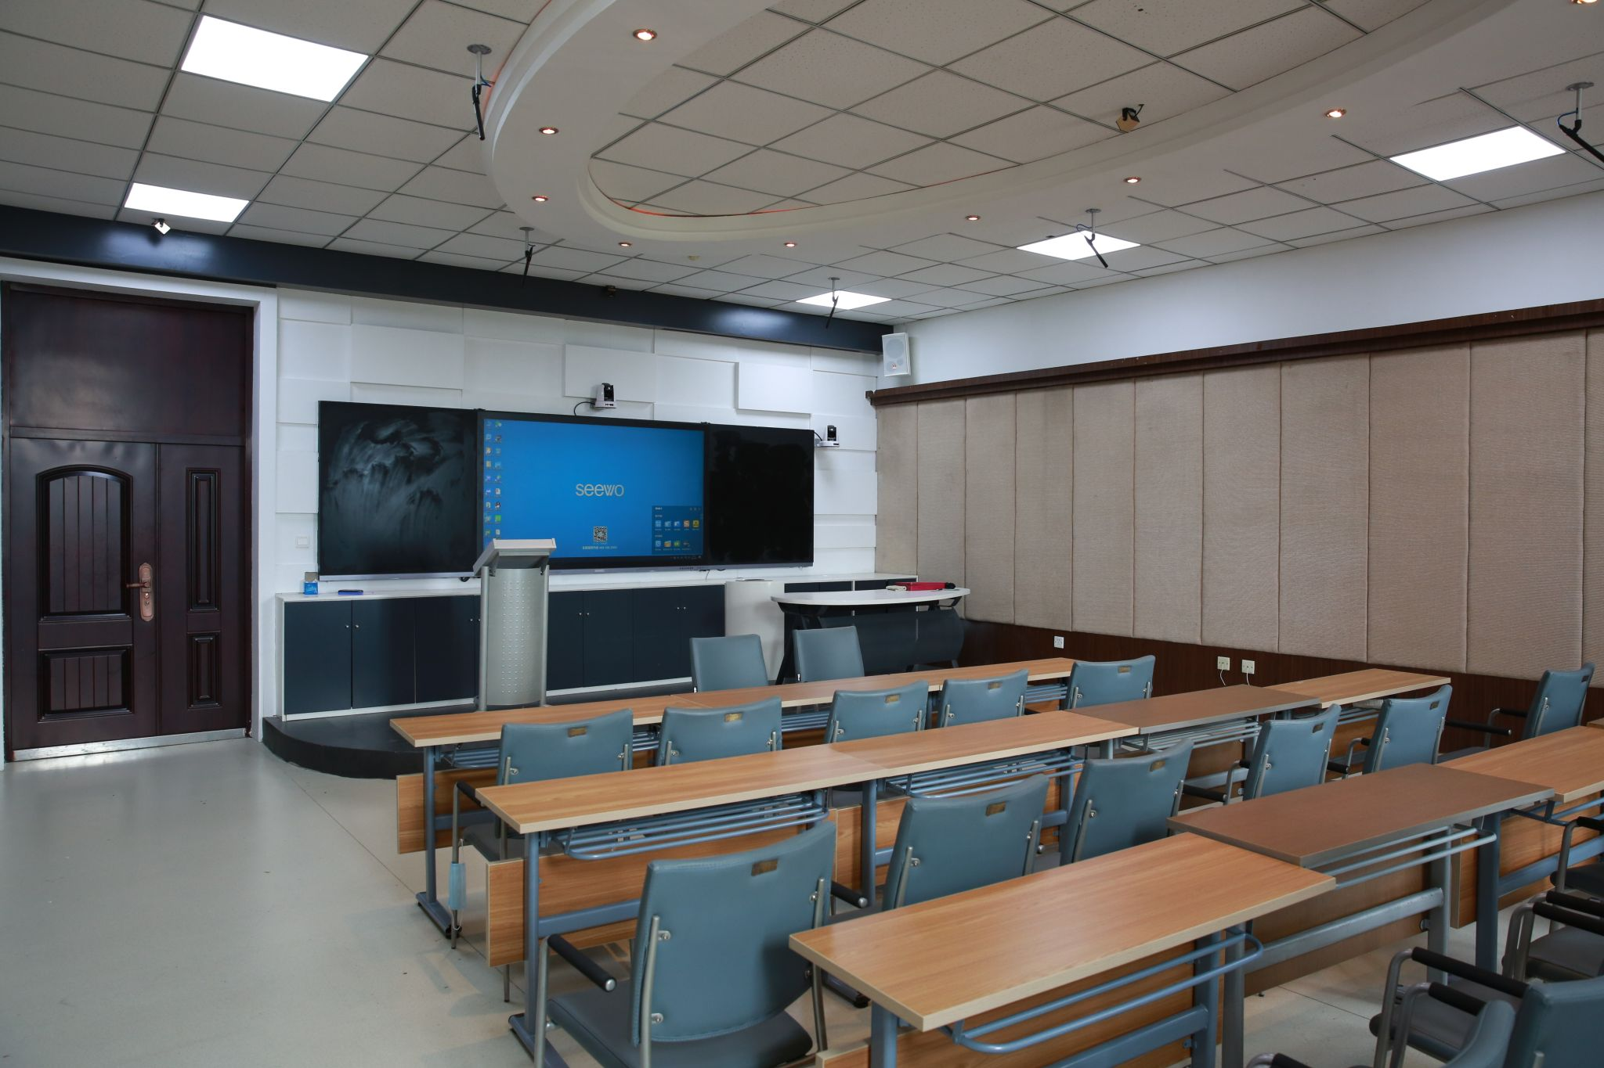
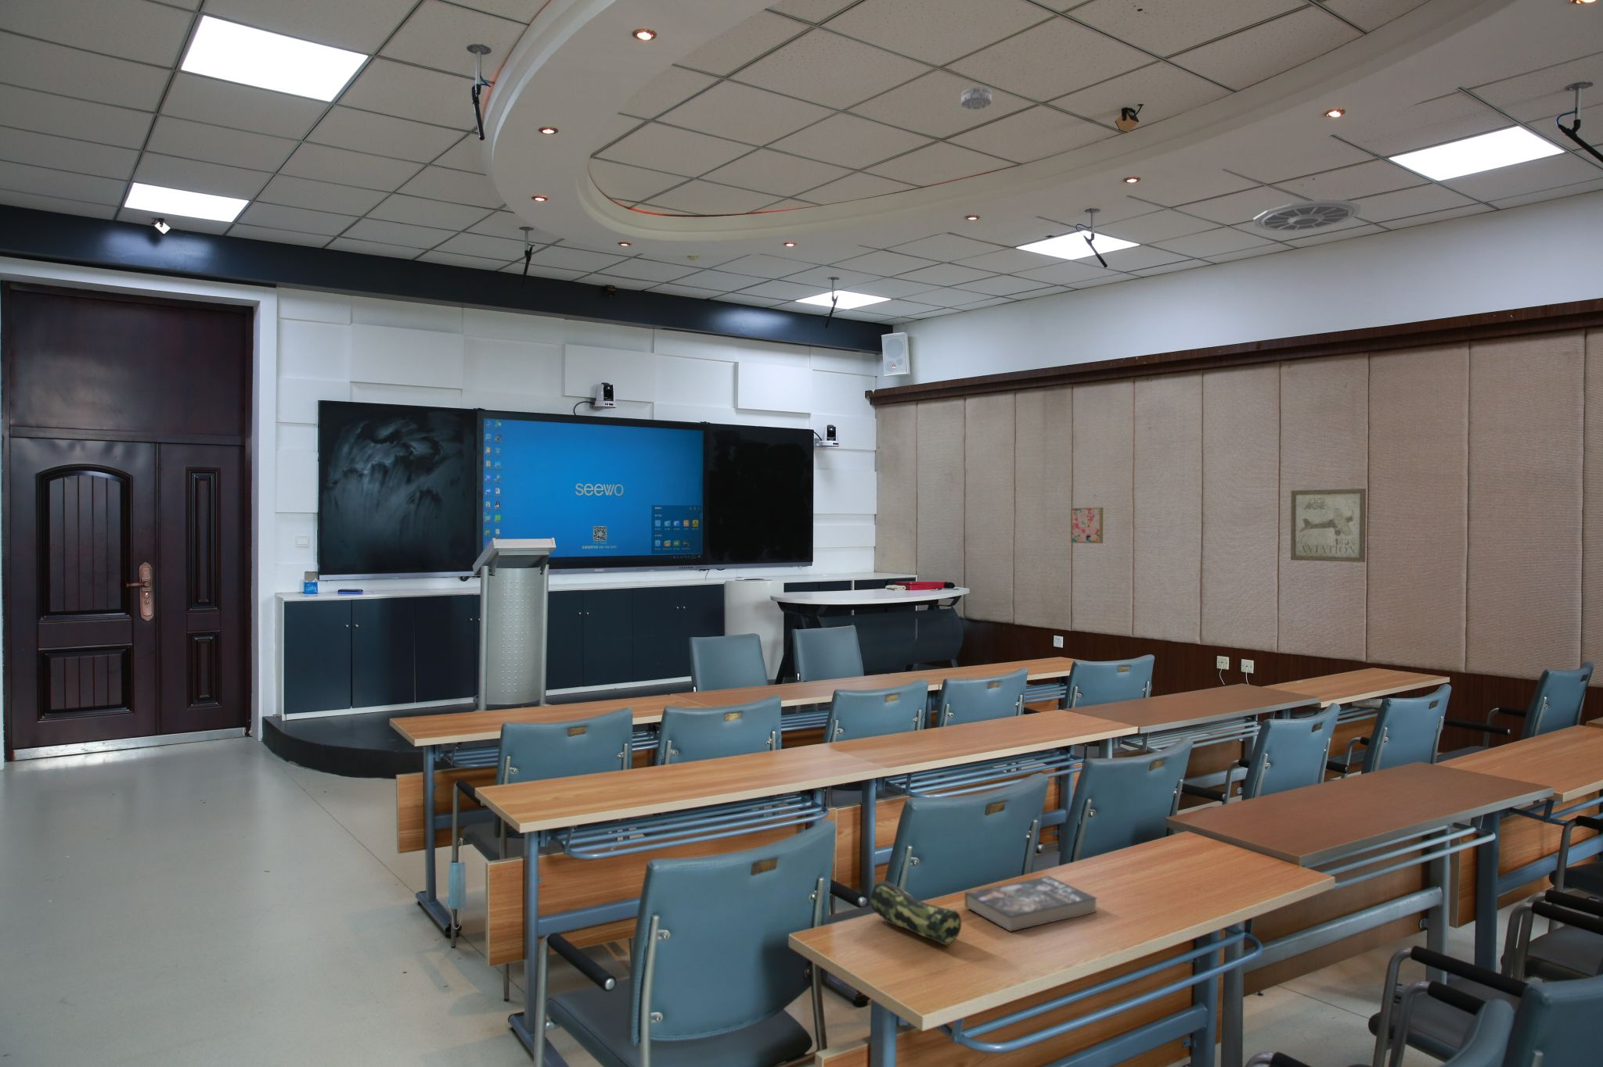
+ book [964,875,1098,932]
+ wall art [1290,488,1367,563]
+ smoke detector [961,86,993,111]
+ wall art [1070,506,1104,544]
+ pencil case [870,880,962,946]
+ ceiling vent [1253,199,1361,232]
